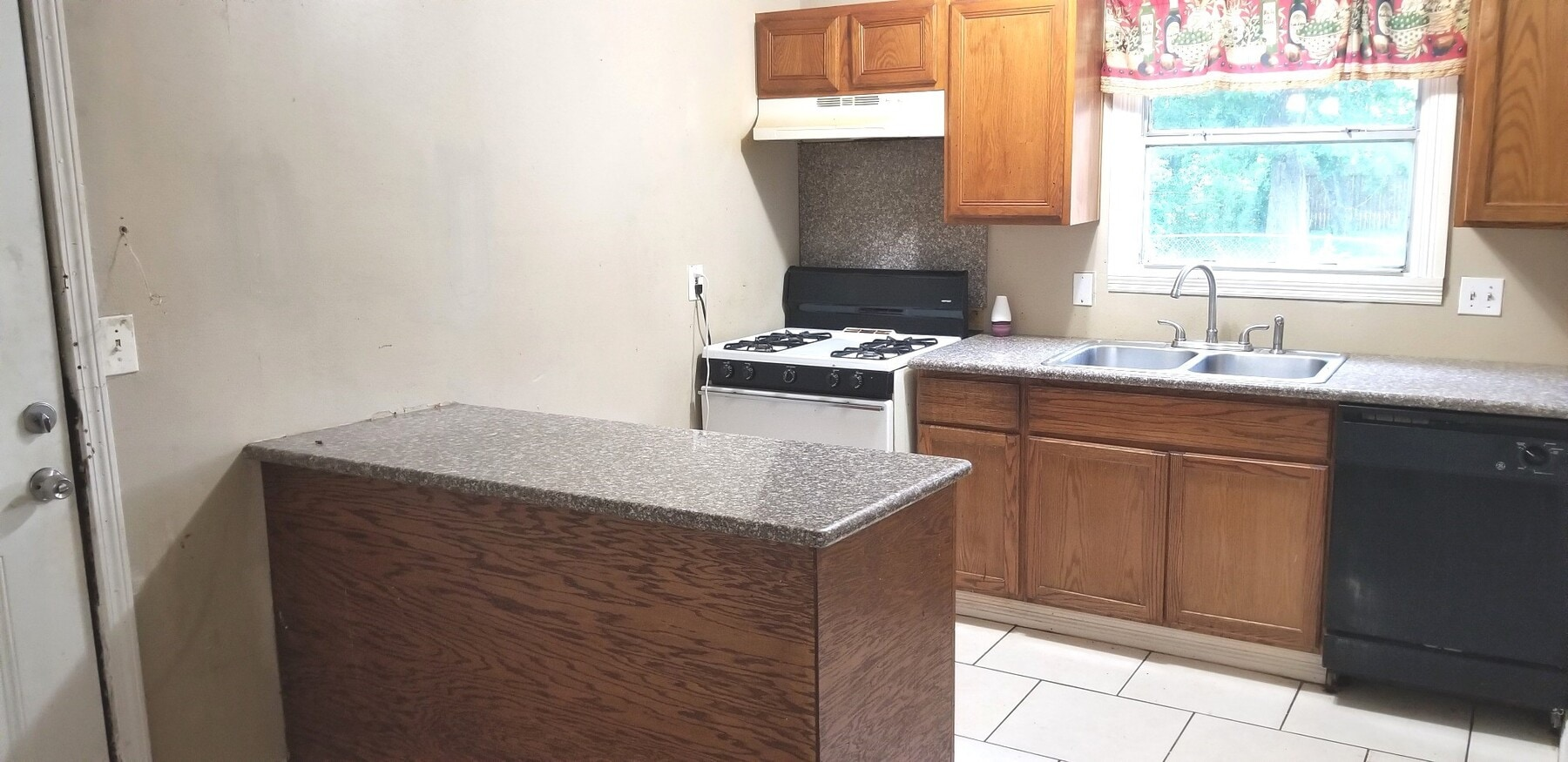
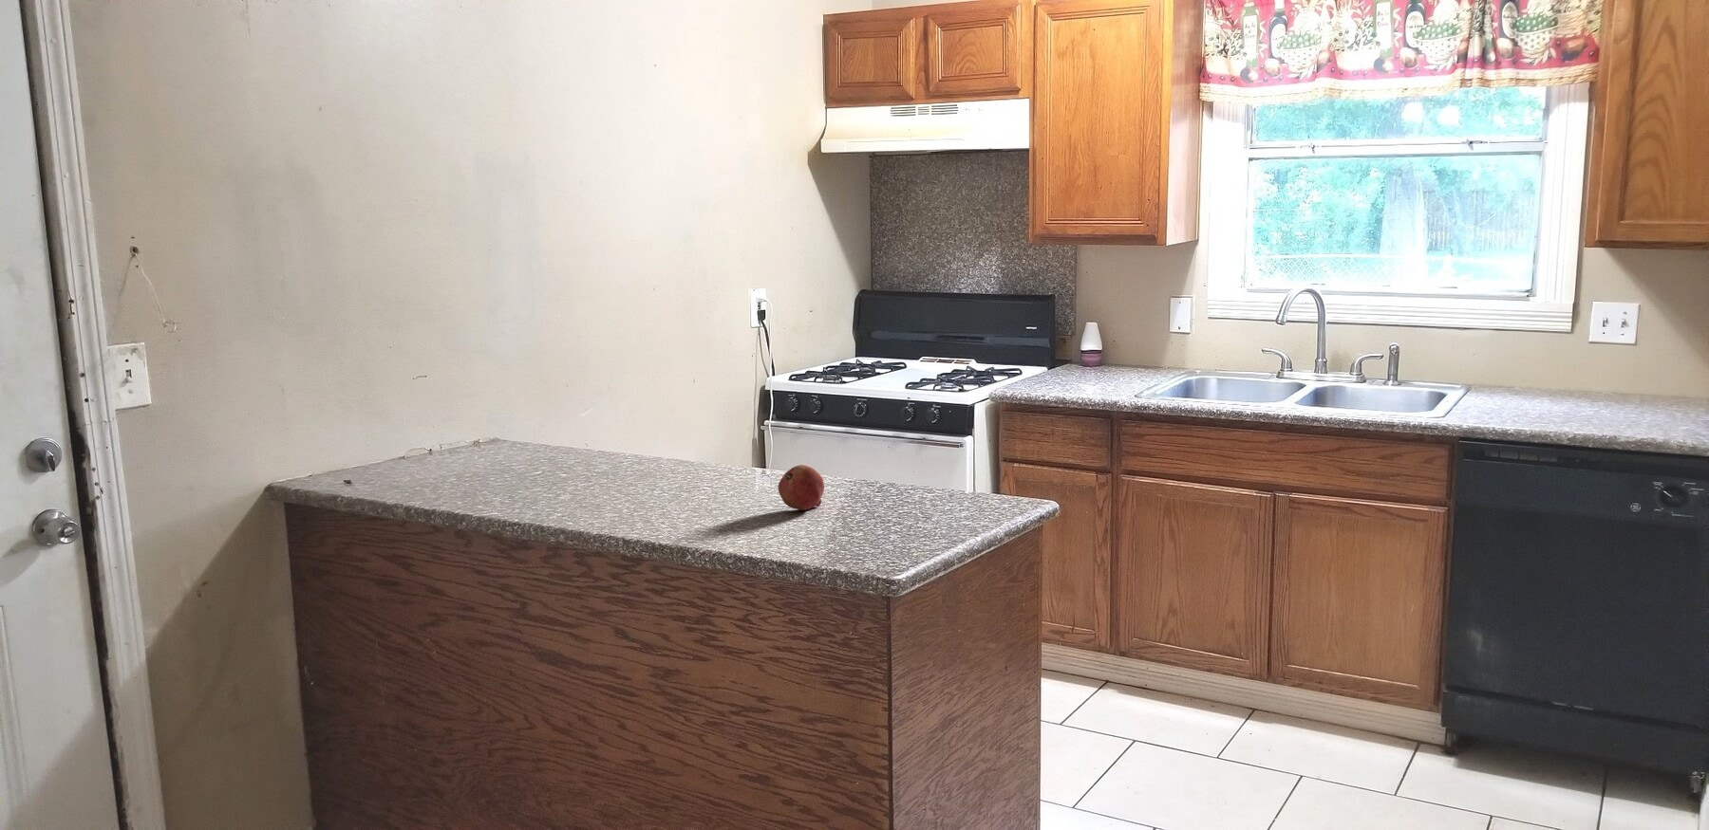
+ fruit [777,464,825,511]
